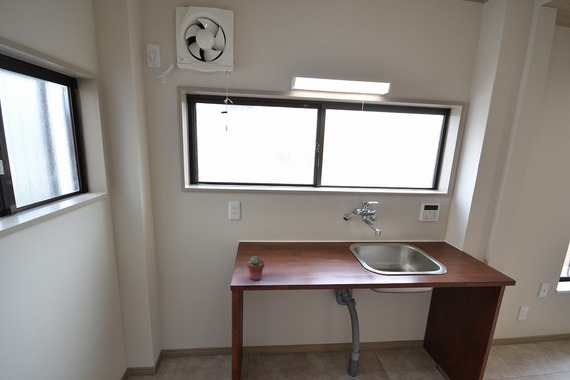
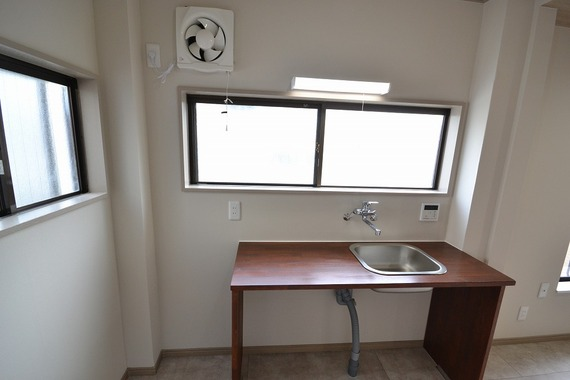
- potted succulent [246,255,265,281]
